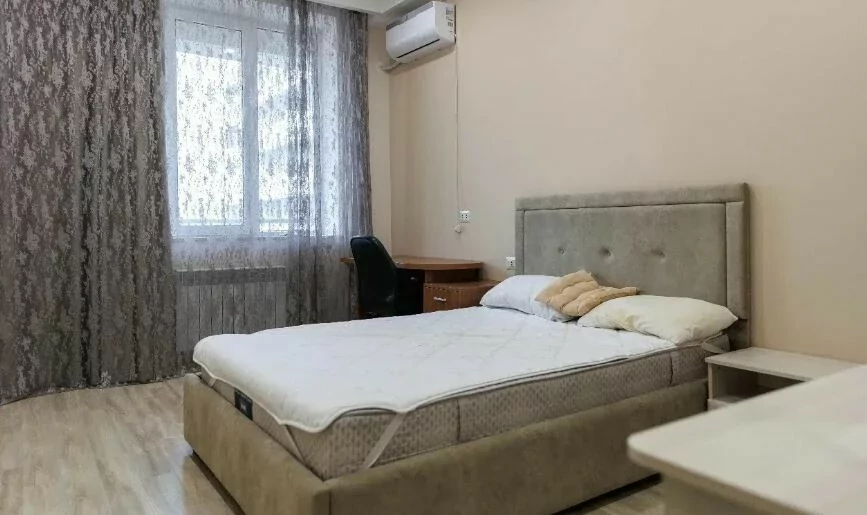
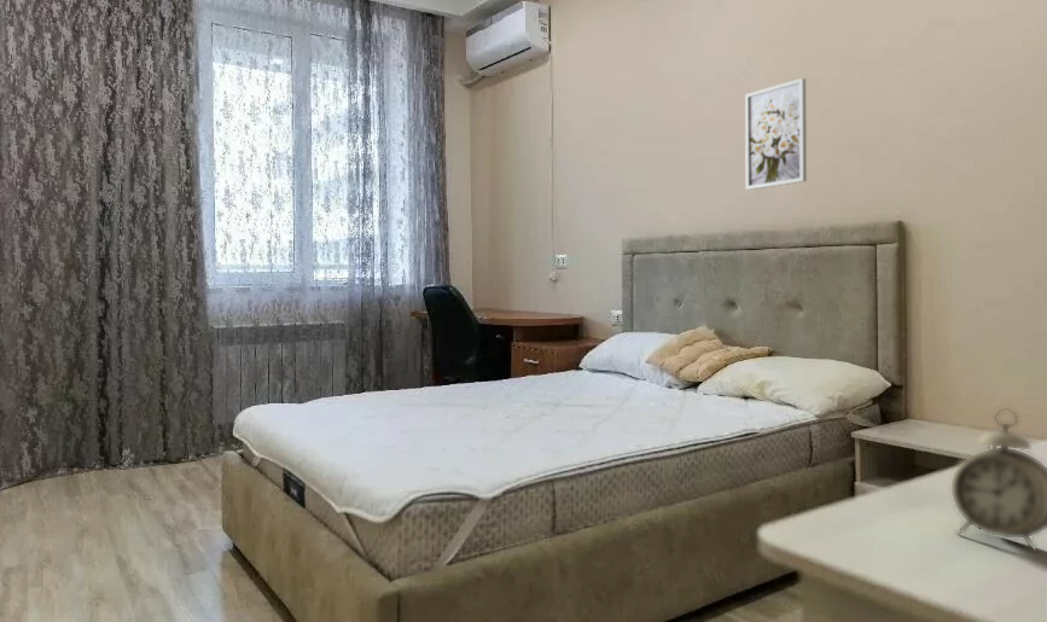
+ alarm clock [950,407,1047,553]
+ wall art [744,77,808,191]
